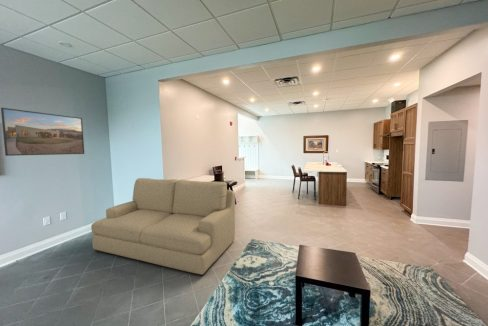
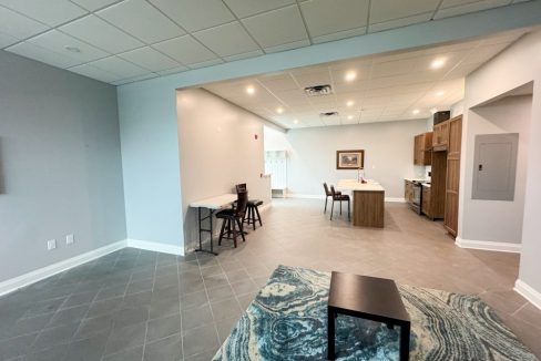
- sofa [90,177,236,276]
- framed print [0,107,85,157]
